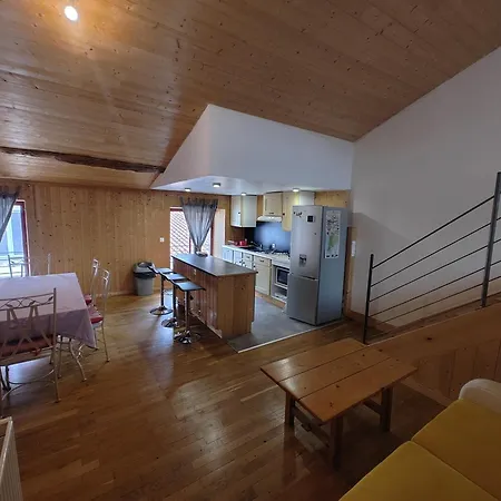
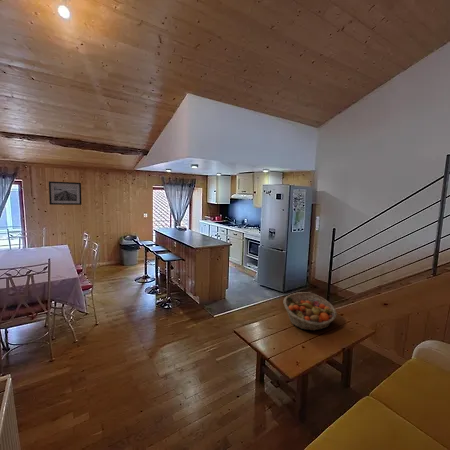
+ wall art [48,180,83,206]
+ fruit basket [282,291,338,332]
